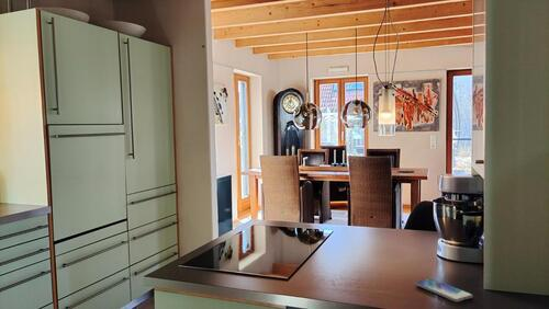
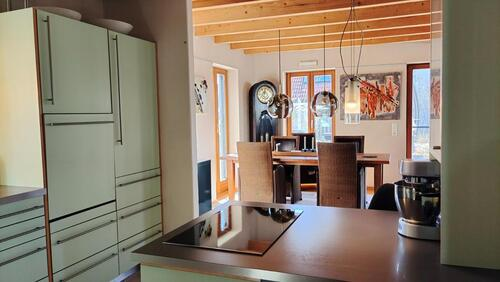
- smartphone [414,277,474,302]
